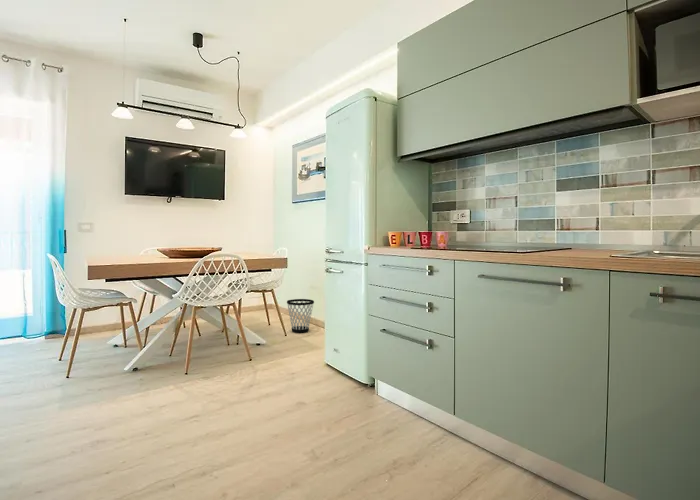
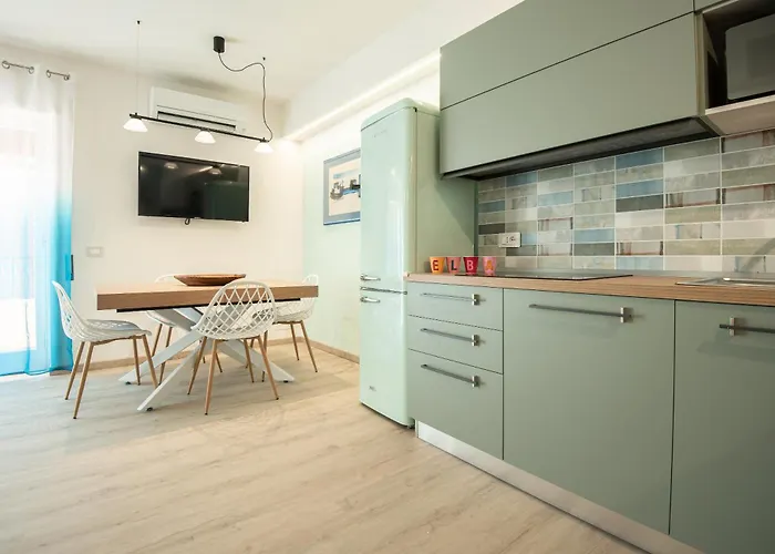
- wastebasket [286,298,315,334]
